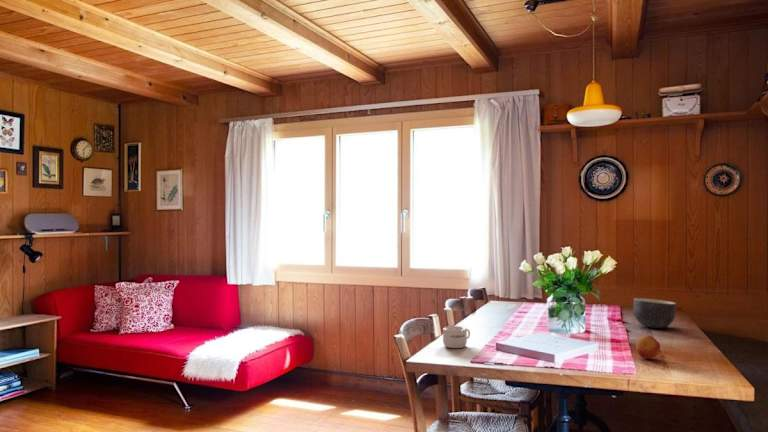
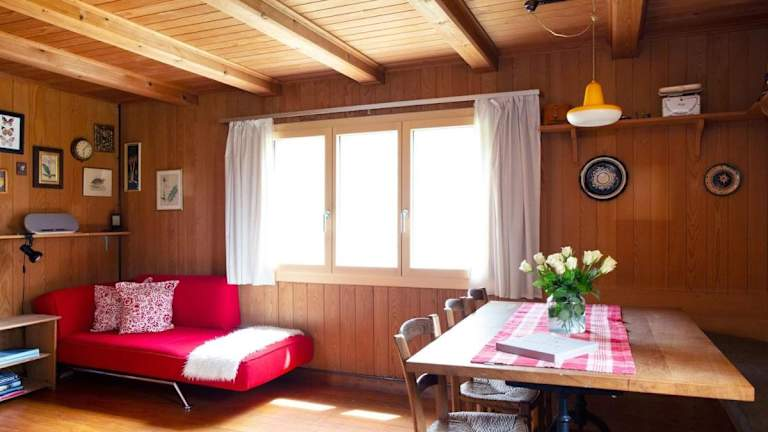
- mug [442,325,471,349]
- fruit [635,335,661,360]
- bowl [632,297,677,329]
